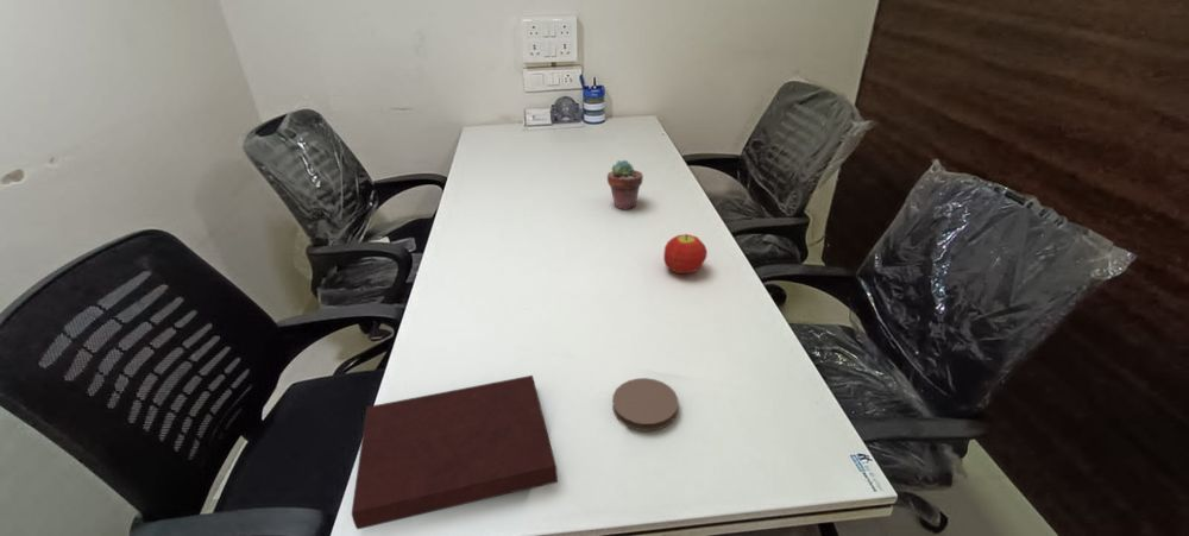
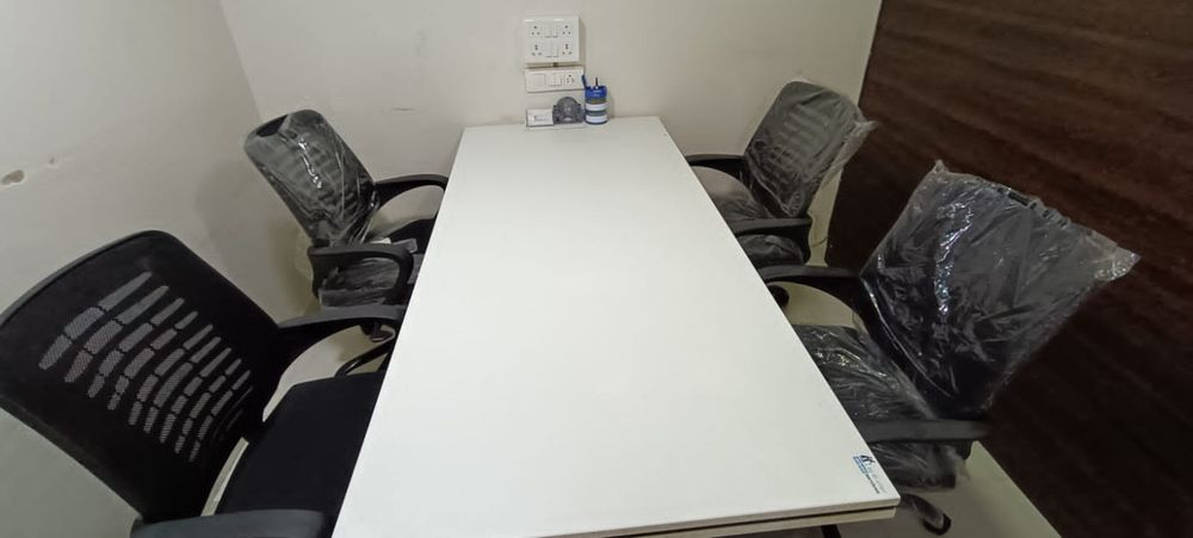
- notebook [351,374,559,530]
- coaster [611,377,679,431]
- potted succulent [606,159,644,212]
- fruit [662,233,709,275]
